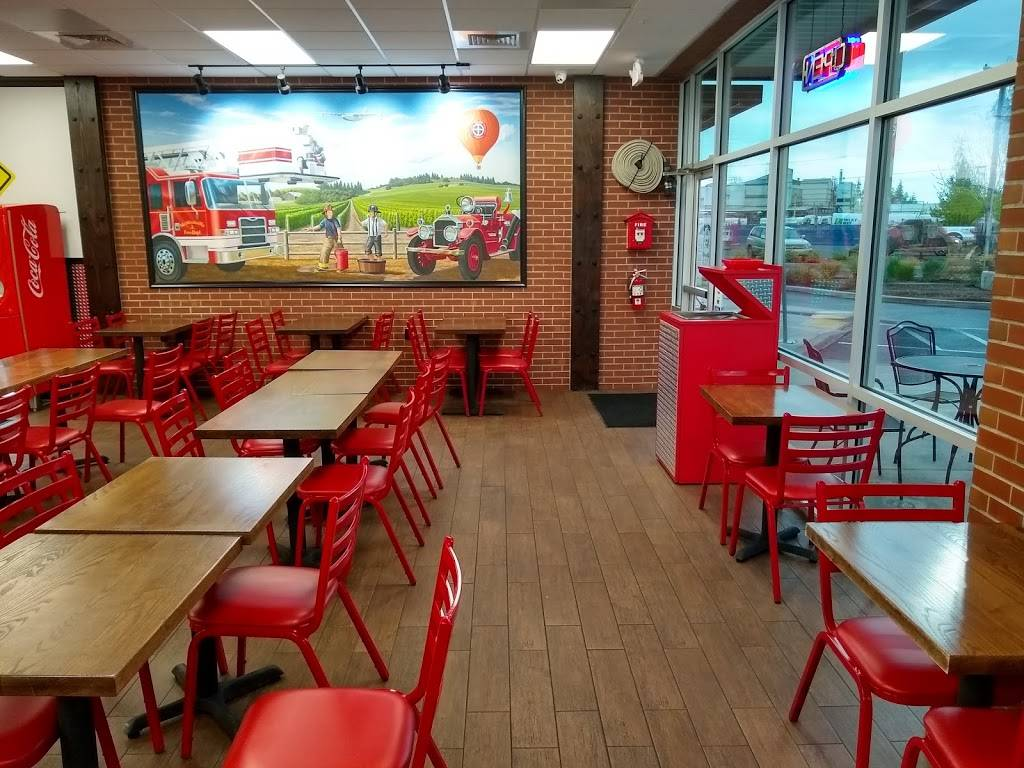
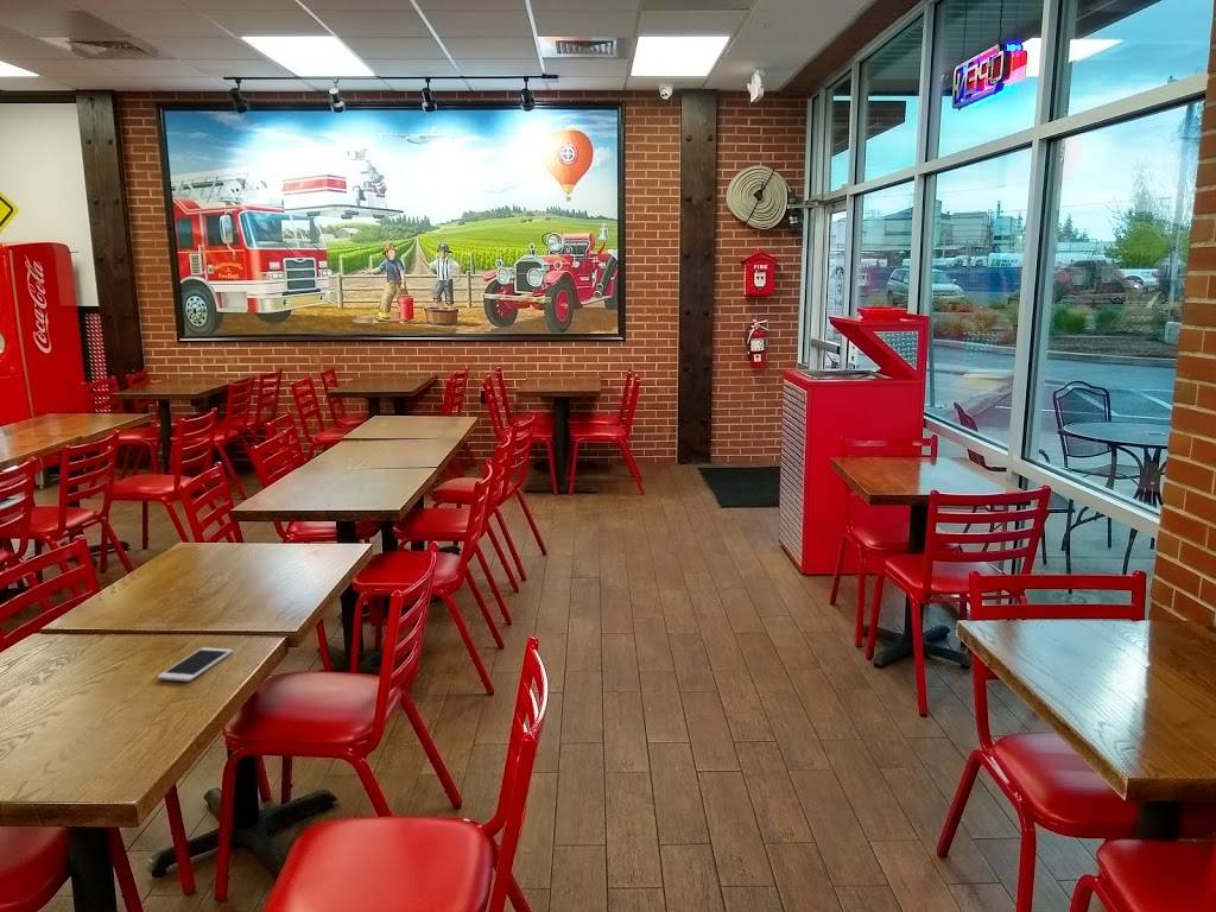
+ cell phone [156,646,234,683]
